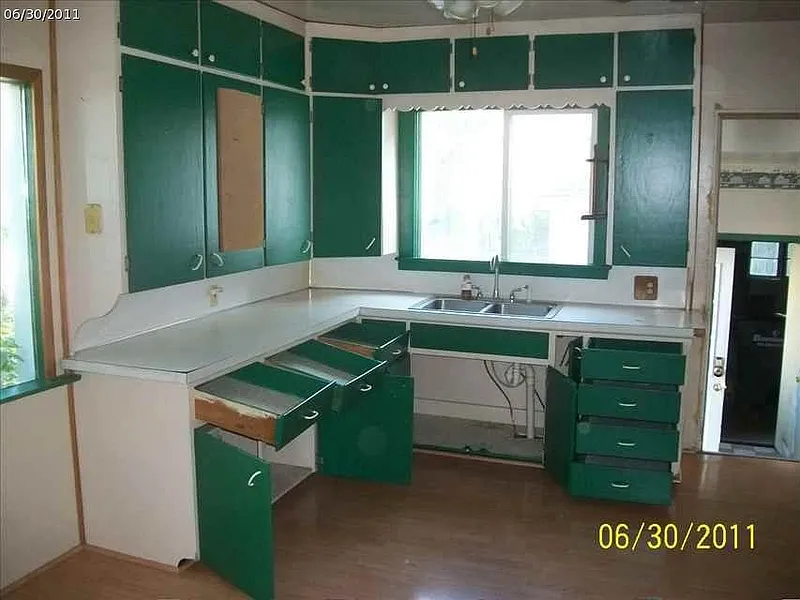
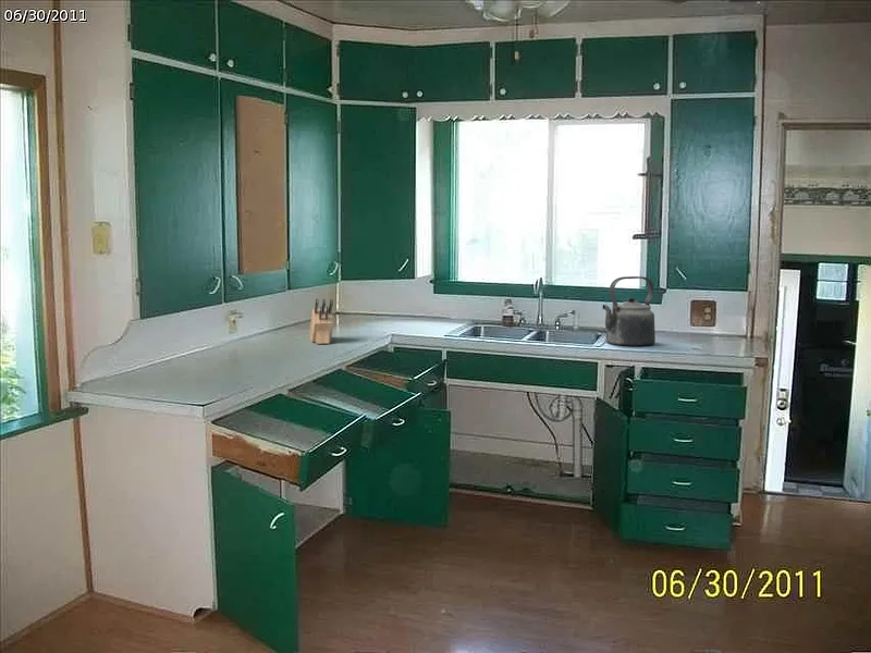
+ kettle [601,275,657,347]
+ knife block [308,298,334,345]
